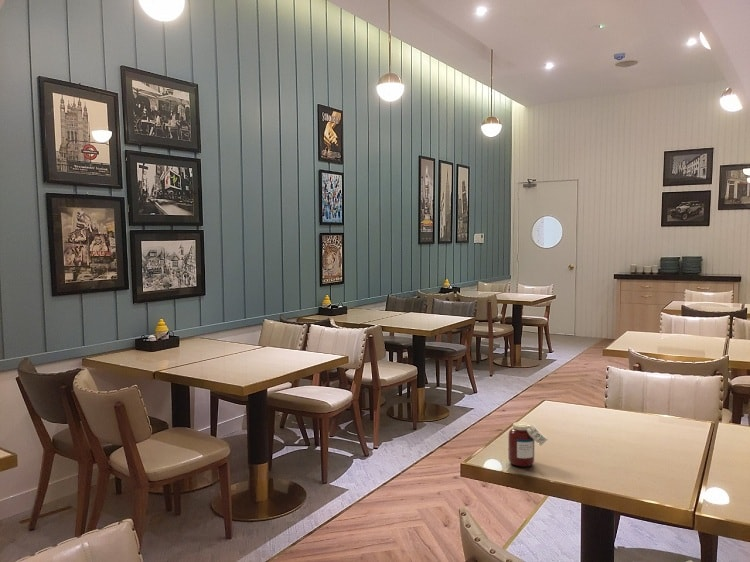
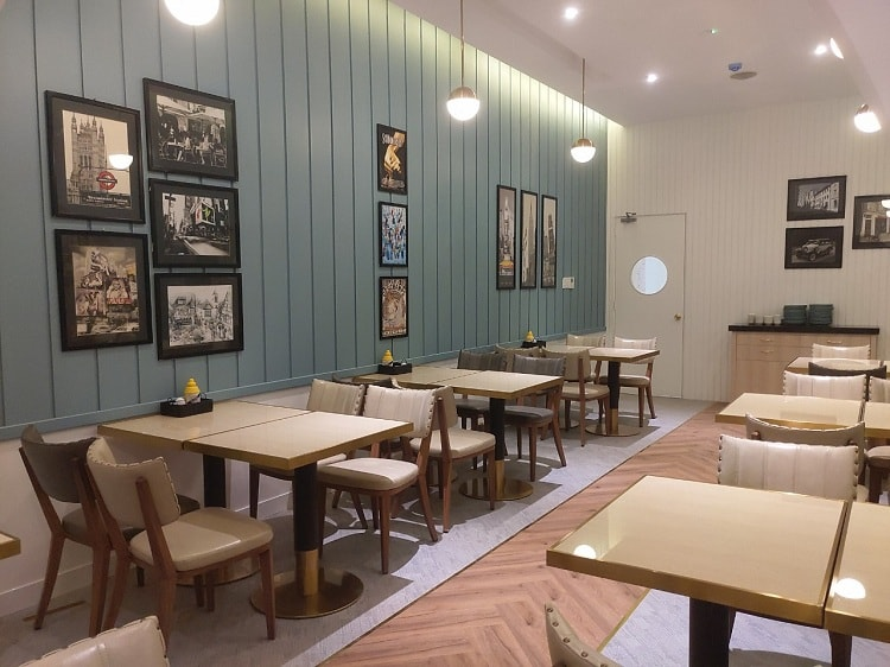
- jar [507,421,549,467]
